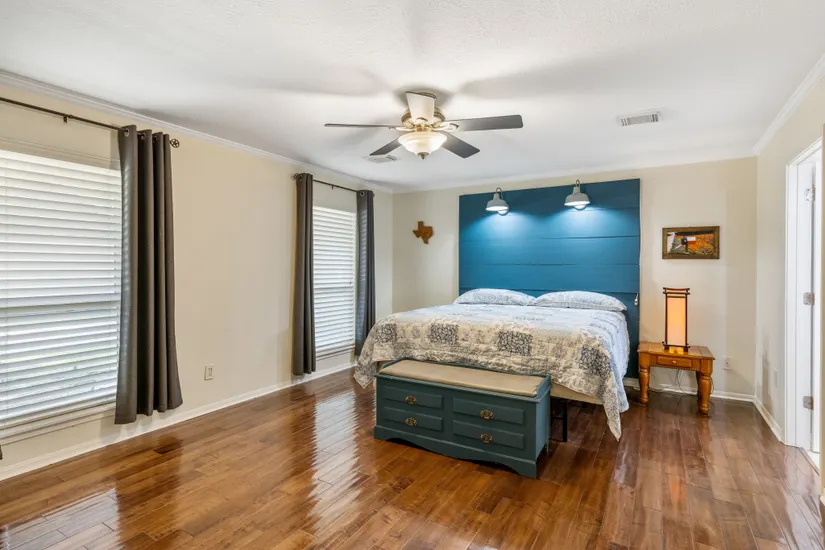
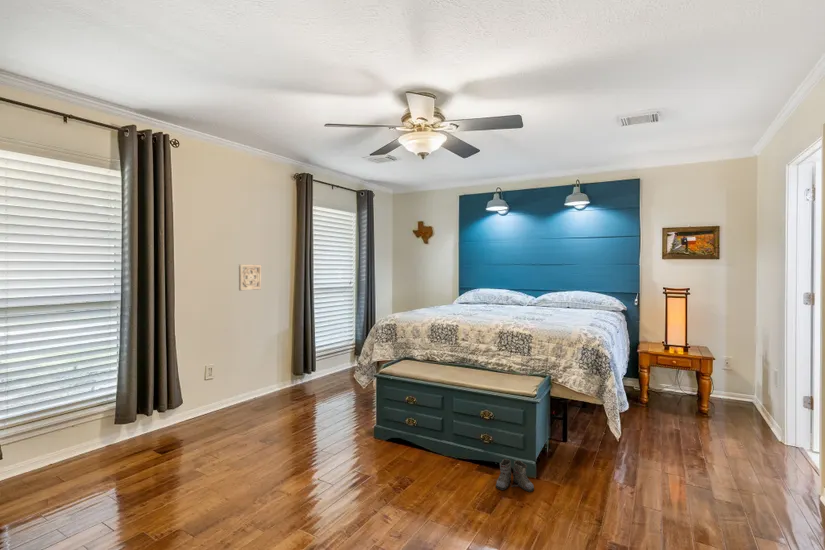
+ boots [495,458,535,493]
+ wall ornament [238,263,262,292]
